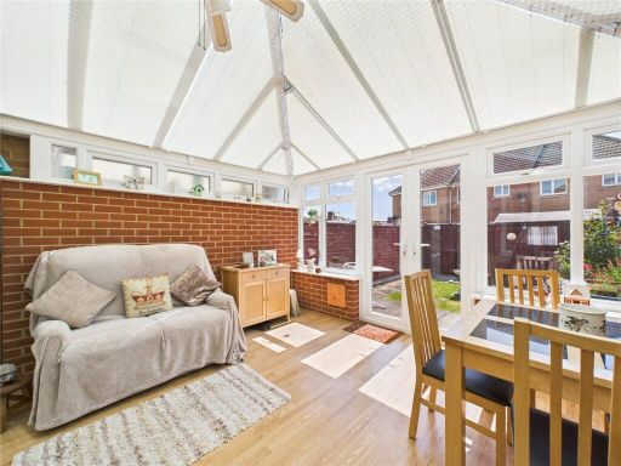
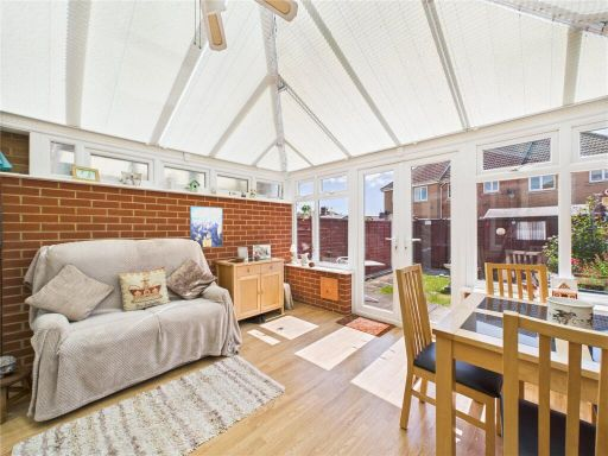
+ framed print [189,204,224,249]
